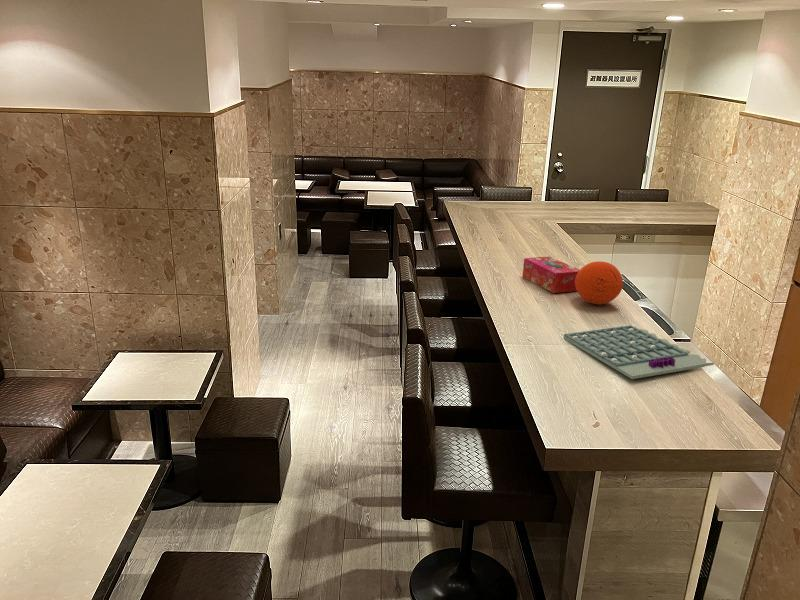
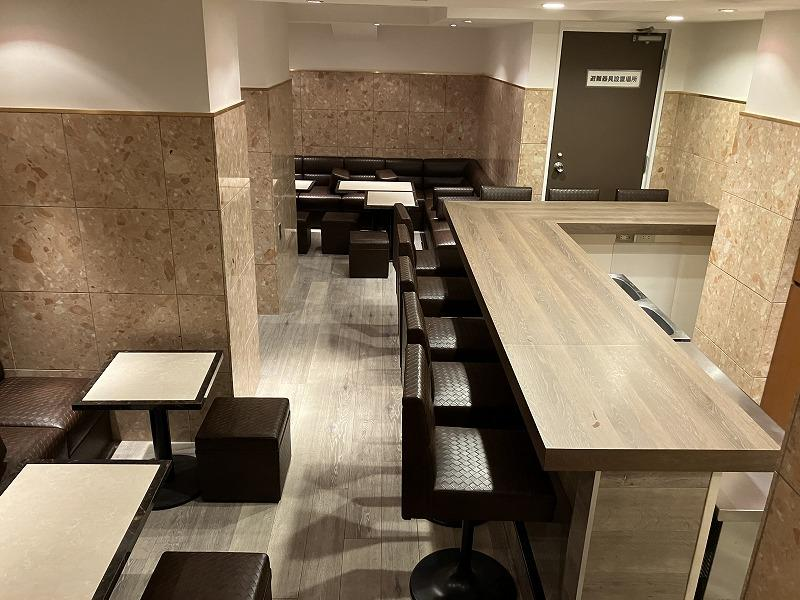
- calendar [563,324,715,380]
- decorative ball [575,260,624,305]
- tissue box [522,256,581,294]
